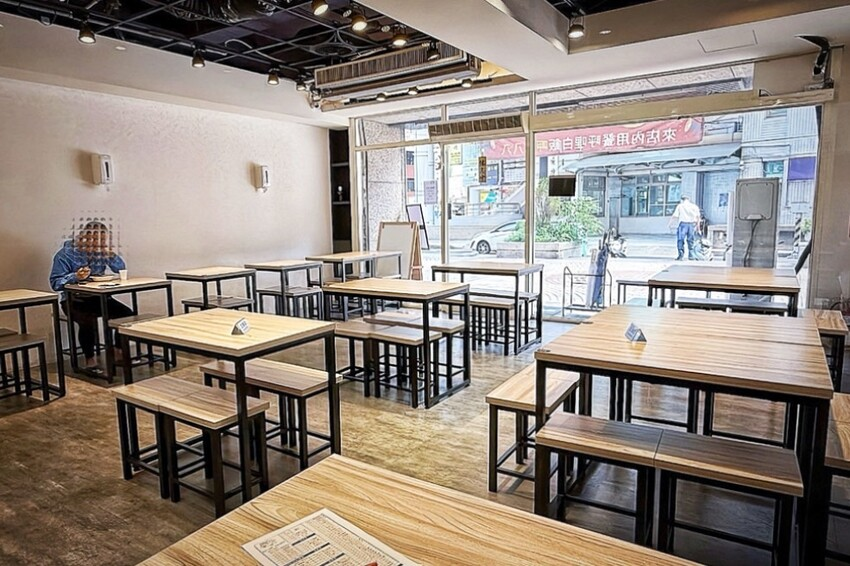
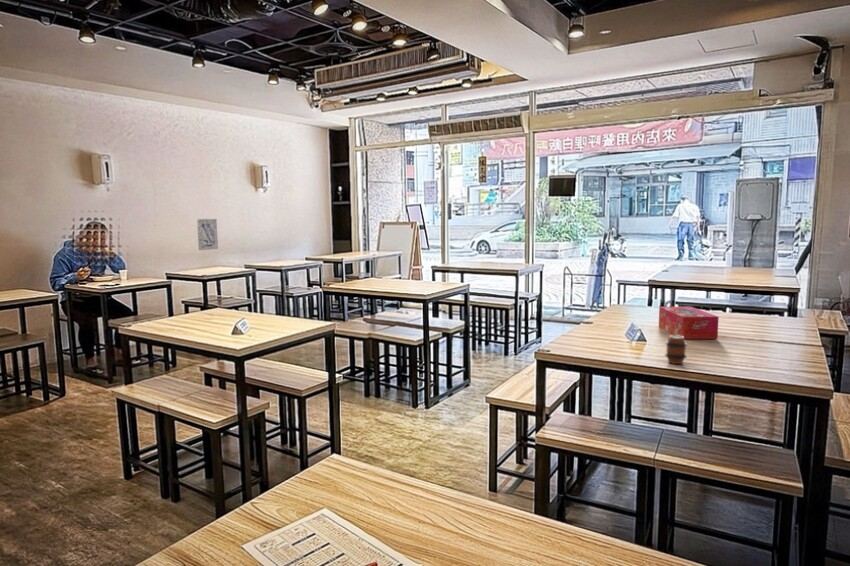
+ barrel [664,334,688,365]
+ wall art [196,218,219,251]
+ tissue box [658,306,720,340]
